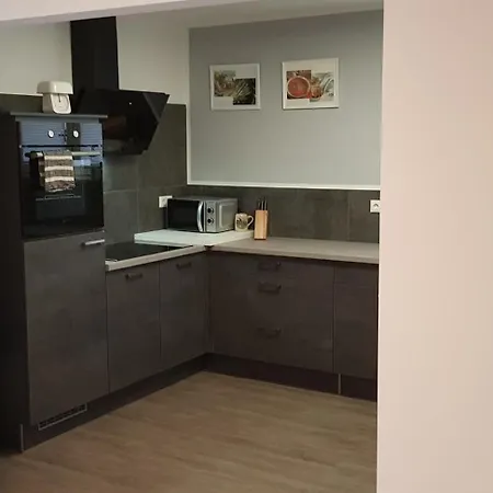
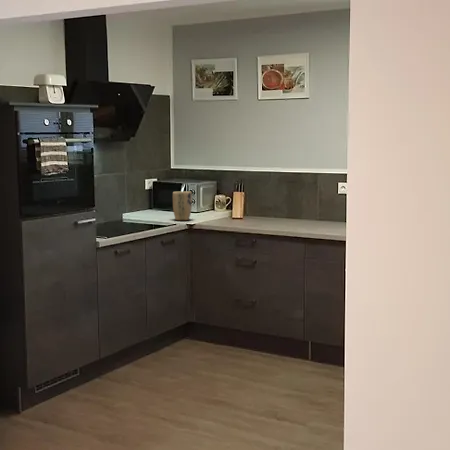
+ plant pot [172,190,193,221]
